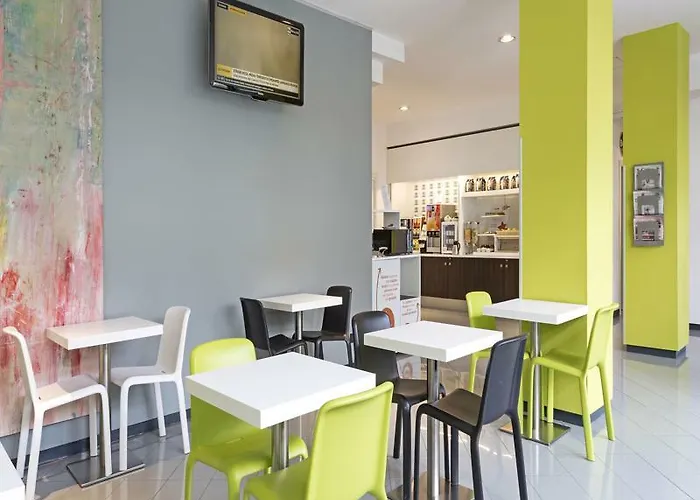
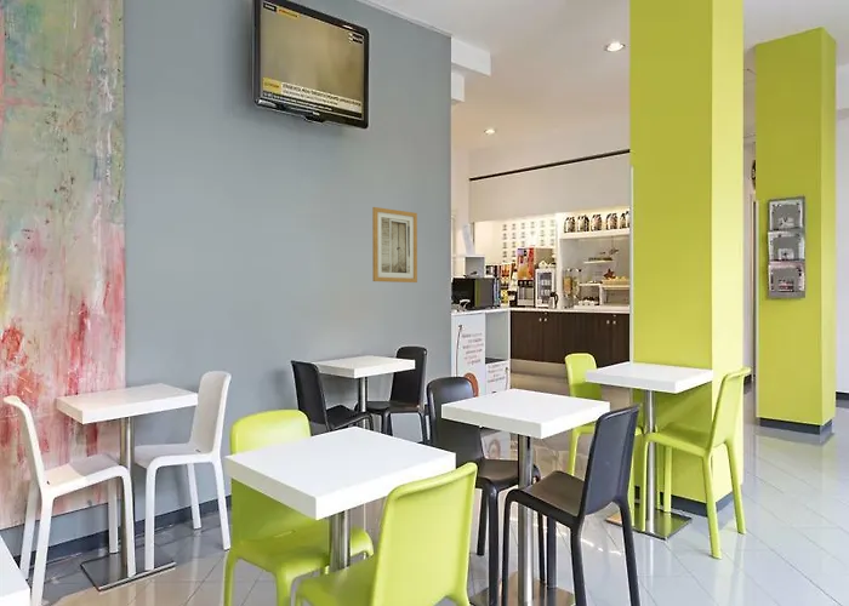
+ wall art [371,206,418,284]
